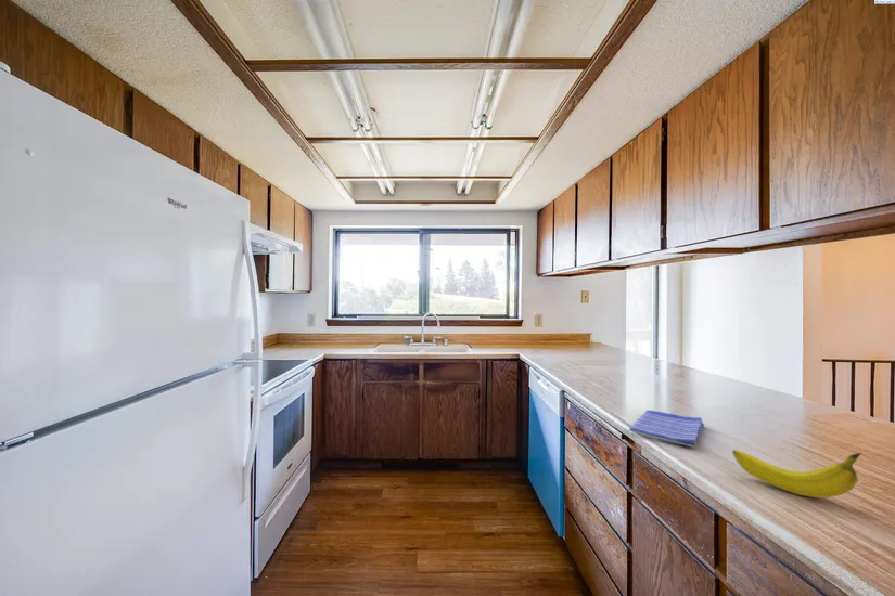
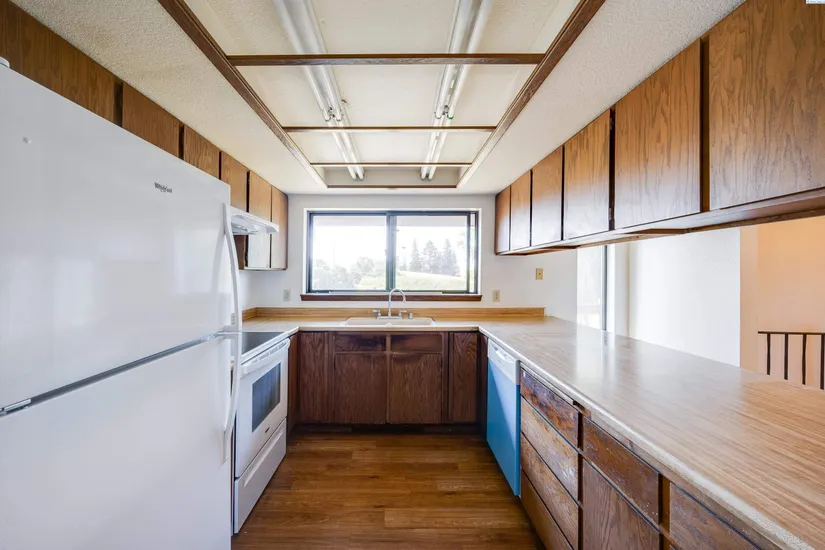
- dish towel [628,410,705,449]
- fruit [731,449,862,498]
